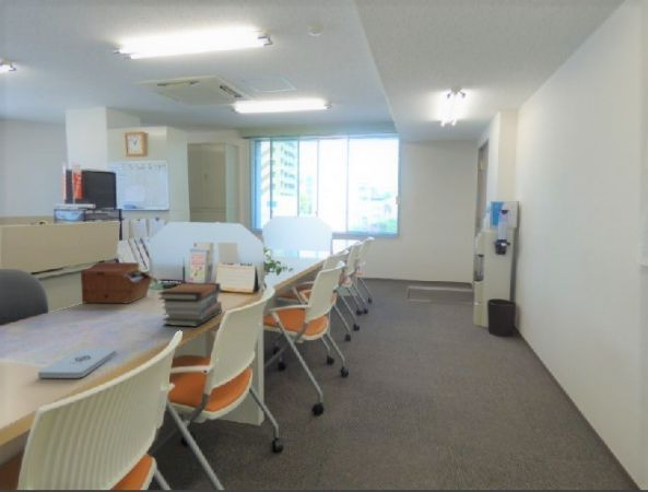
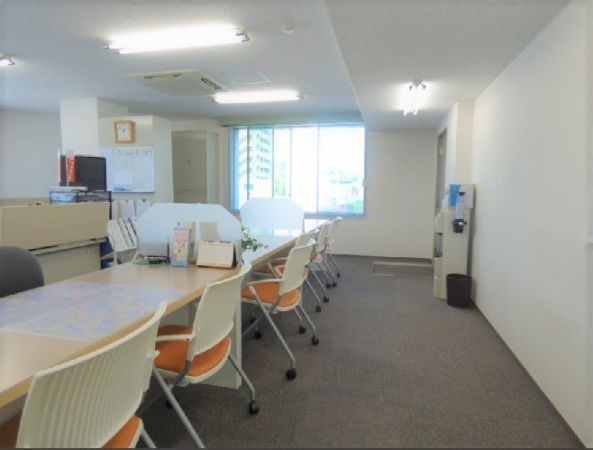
- book stack [157,281,223,328]
- sewing box [80,261,154,305]
- notepad [37,348,118,379]
